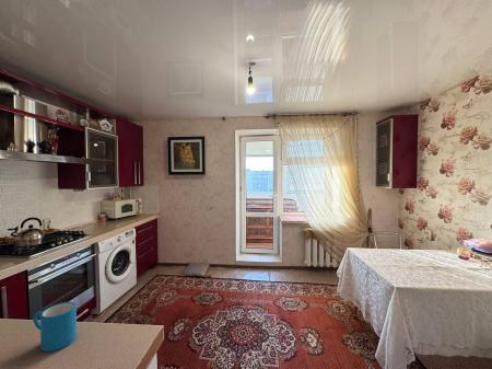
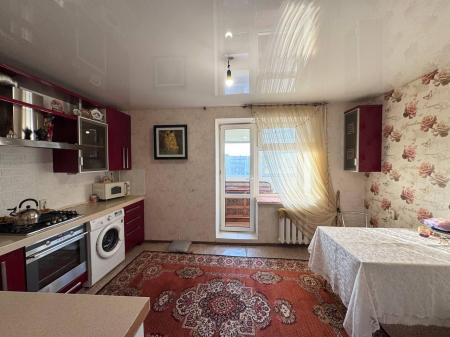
- mug [32,301,78,353]
